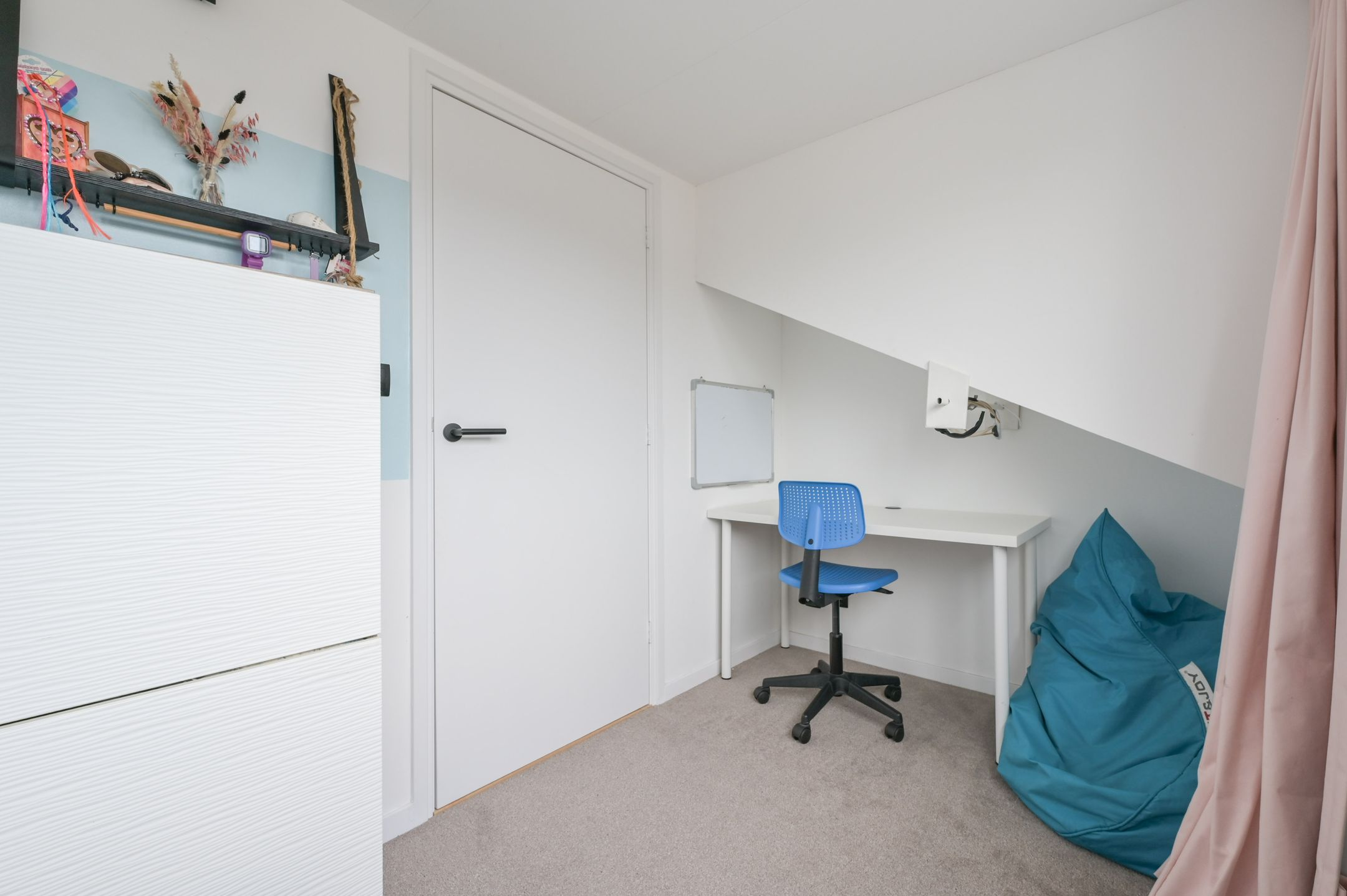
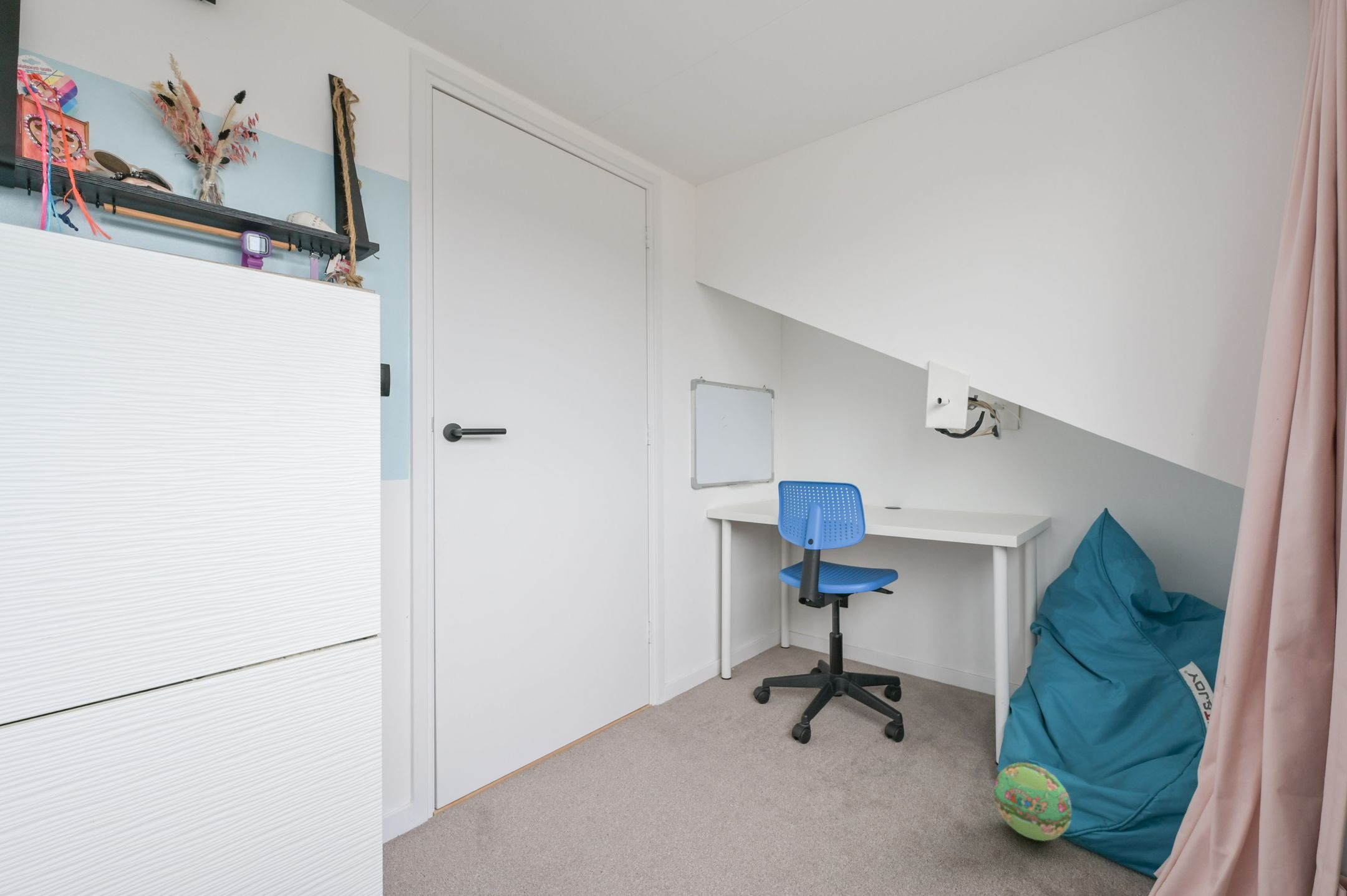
+ ball [993,762,1072,842]
